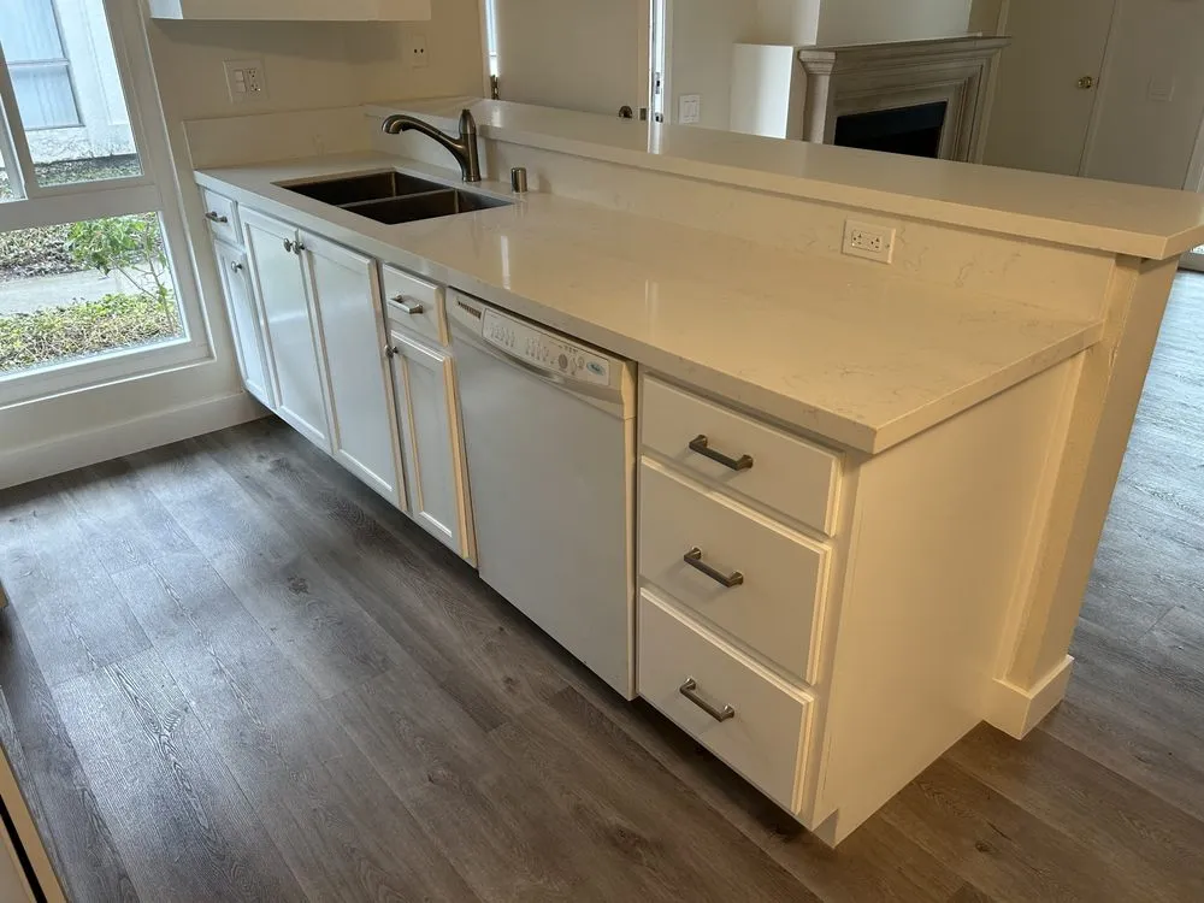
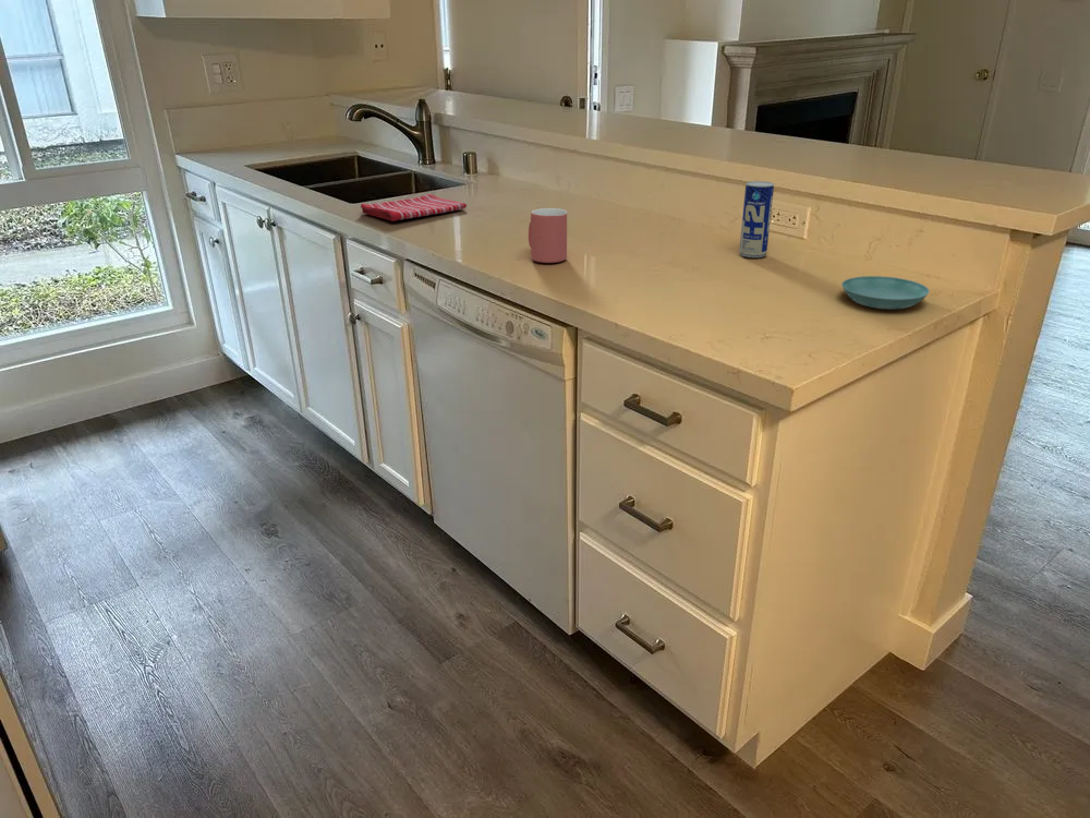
+ beverage can [738,180,775,258]
+ dish towel [360,193,468,222]
+ mug [528,207,568,264]
+ saucer [840,275,931,310]
